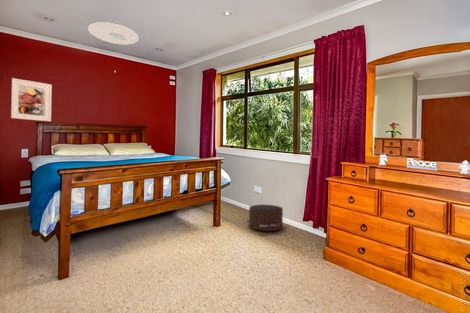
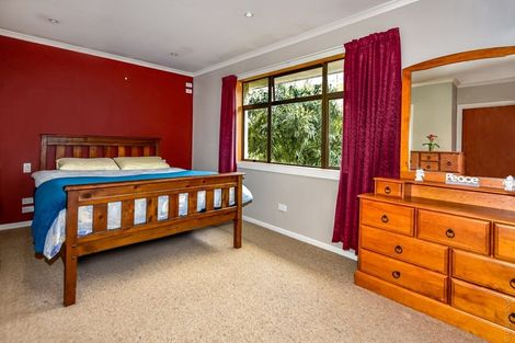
- ceiling light [87,21,140,45]
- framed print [10,77,53,123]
- pouf [247,204,284,232]
